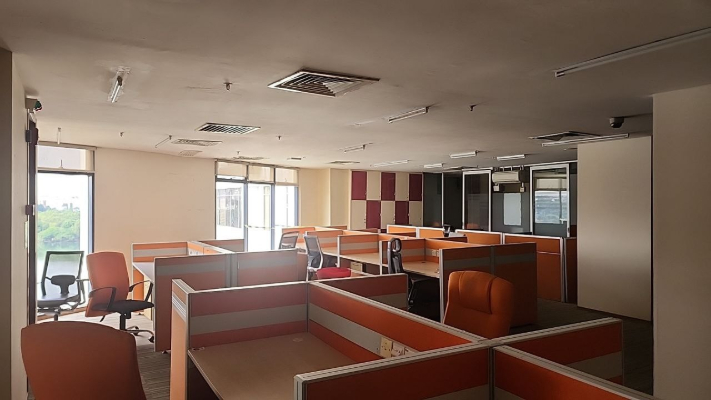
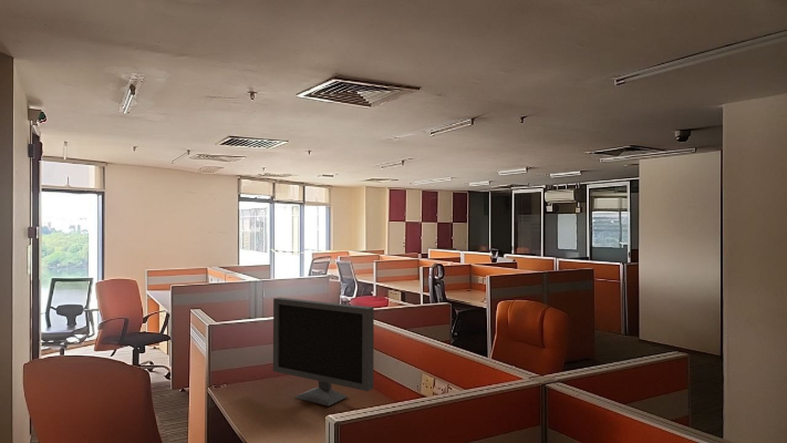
+ monitor [272,296,375,406]
